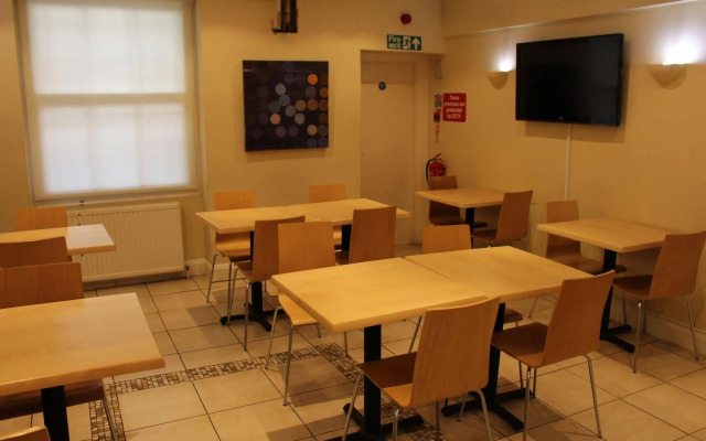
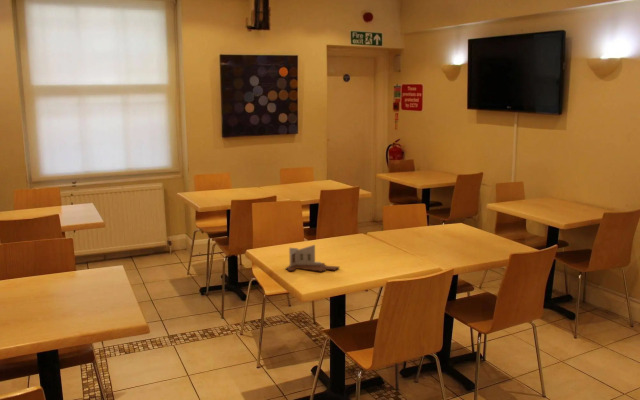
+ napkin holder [285,244,341,273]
